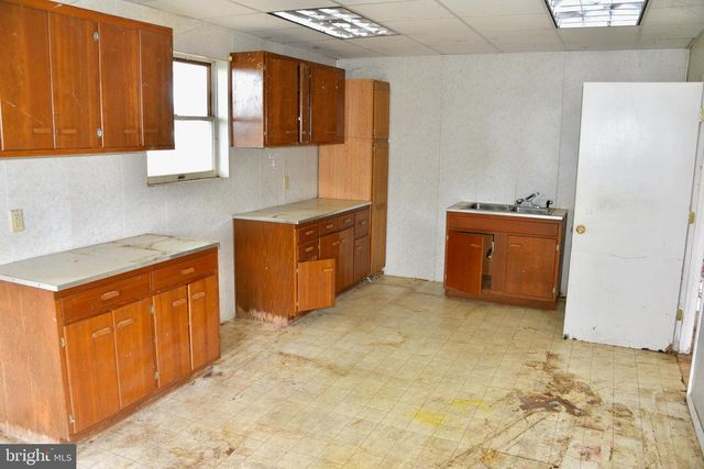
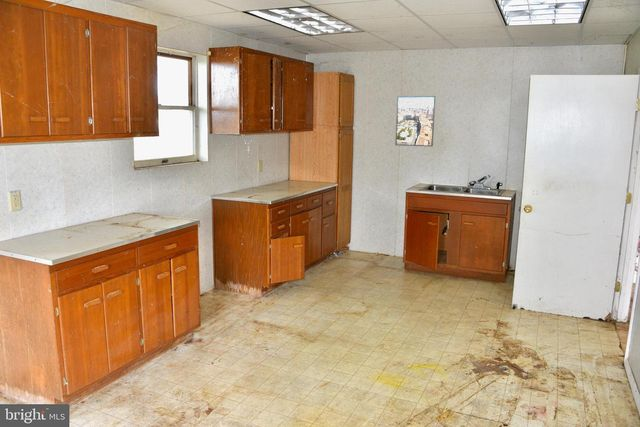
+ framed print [394,95,436,147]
